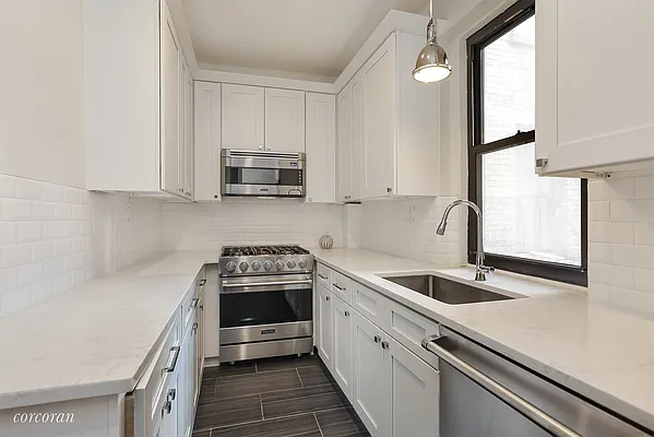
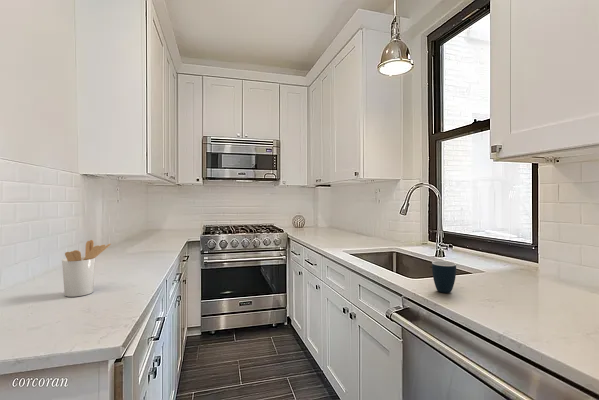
+ mug [431,260,457,294]
+ utensil holder [61,239,112,298]
